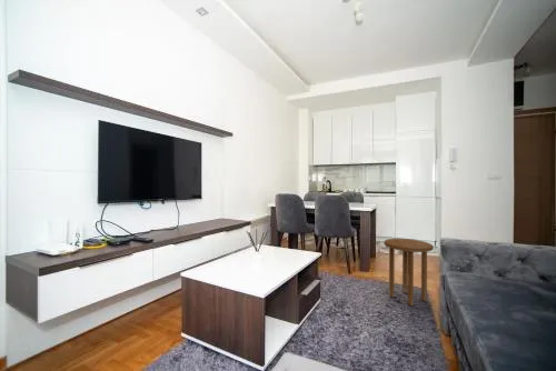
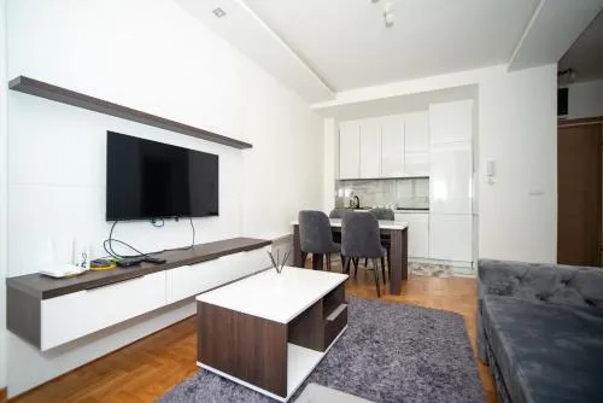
- side table [383,238,435,307]
